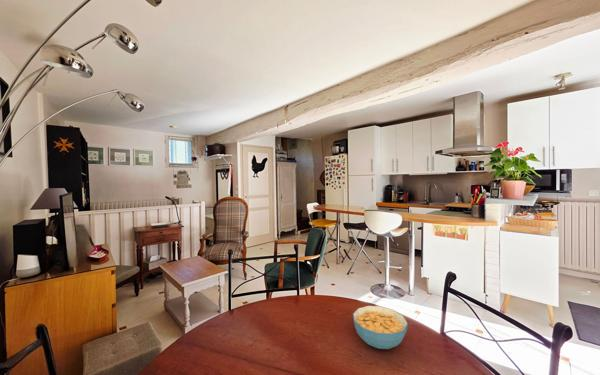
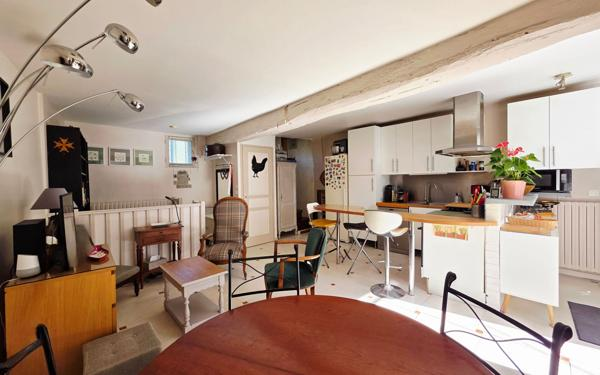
- cereal bowl [352,305,409,350]
